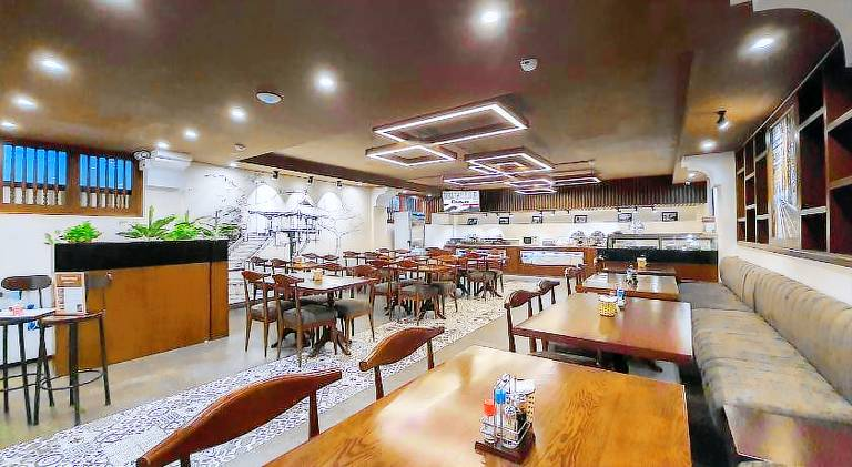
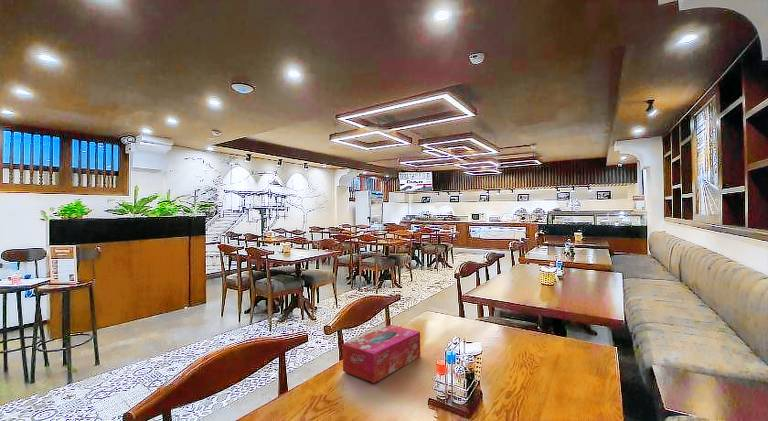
+ tissue box [342,324,421,384]
